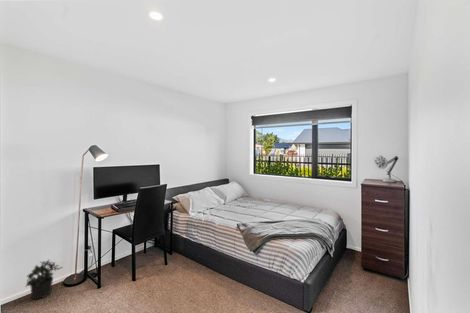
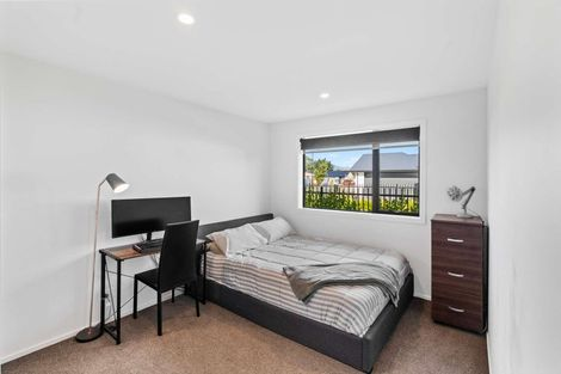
- potted plant [25,258,64,300]
